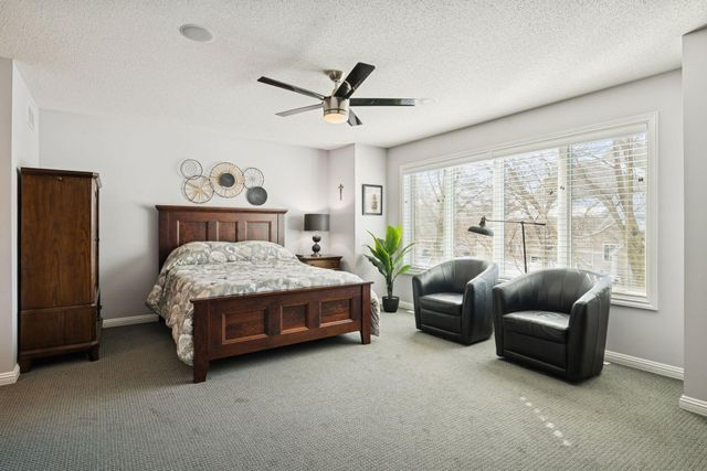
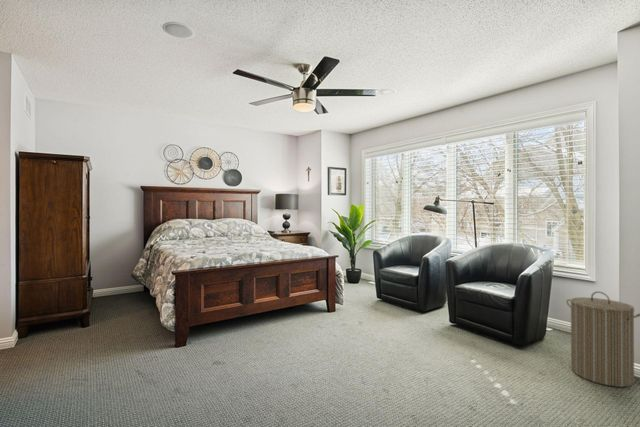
+ laundry hamper [565,290,640,388]
